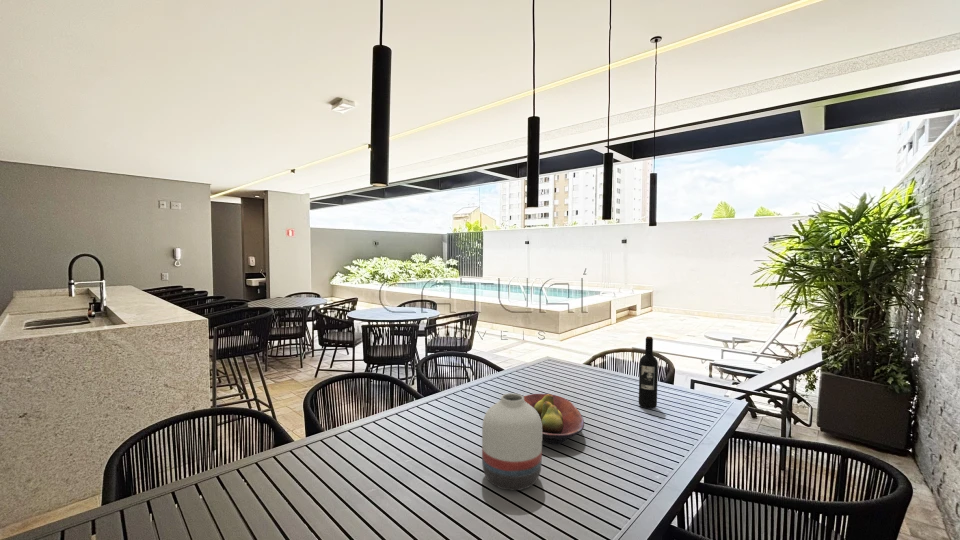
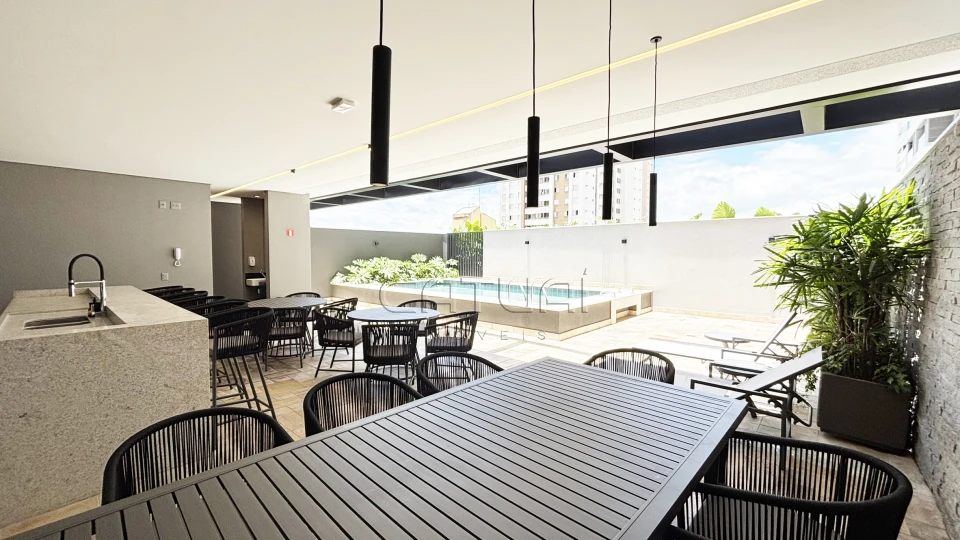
- fruit bowl [523,393,585,445]
- wine bottle [638,336,659,409]
- vase [481,392,543,491]
